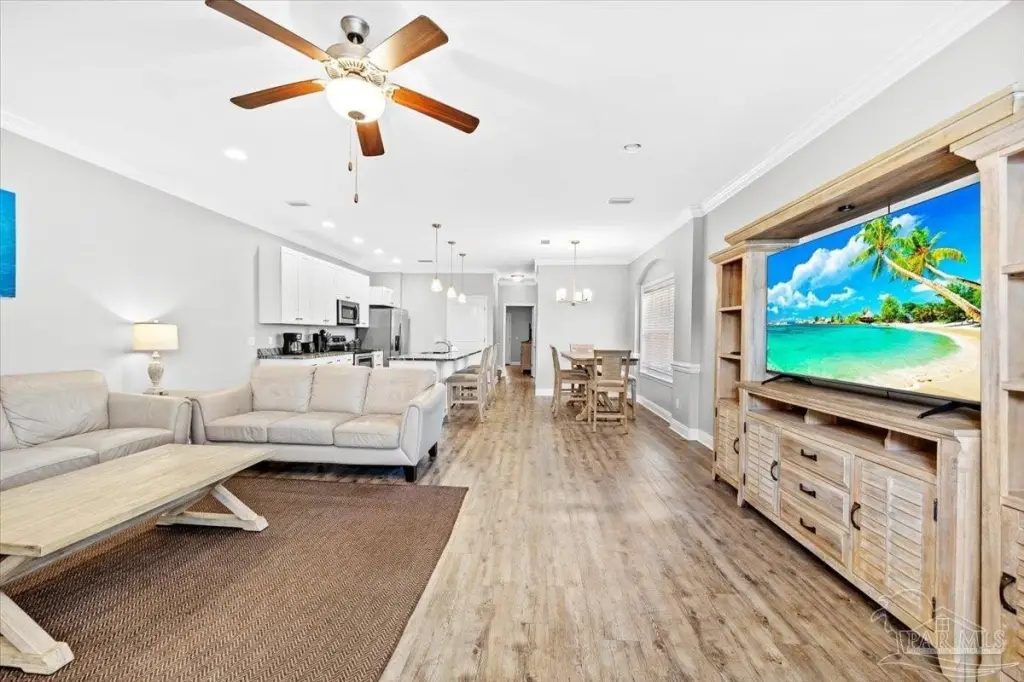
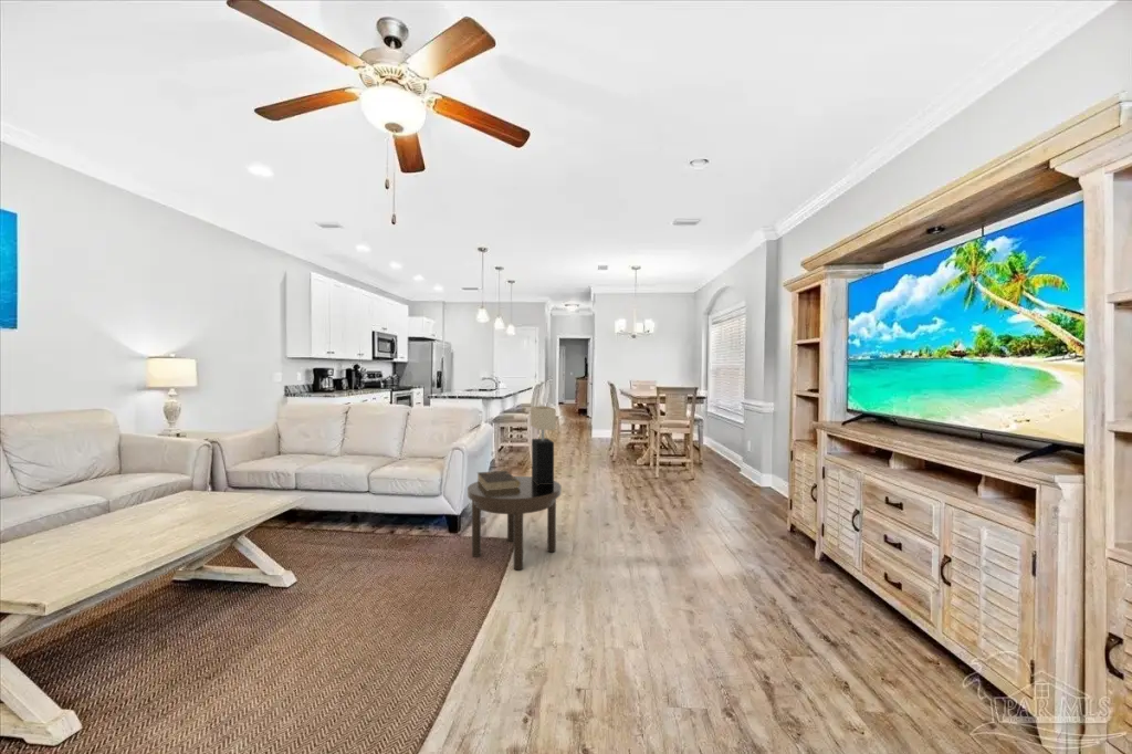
+ book [476,470,521,491]
+ table lamp [530,405,557,485]
+ side table [467,475,563,572]
